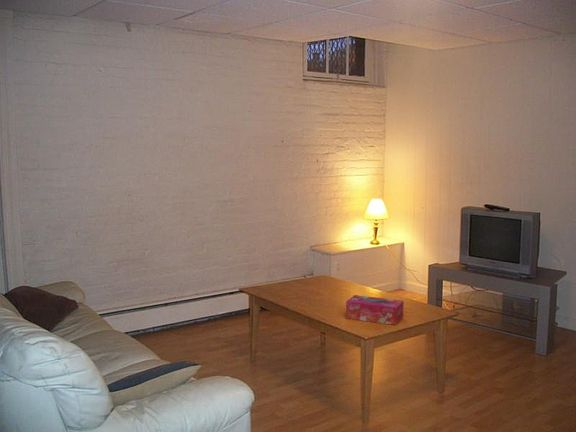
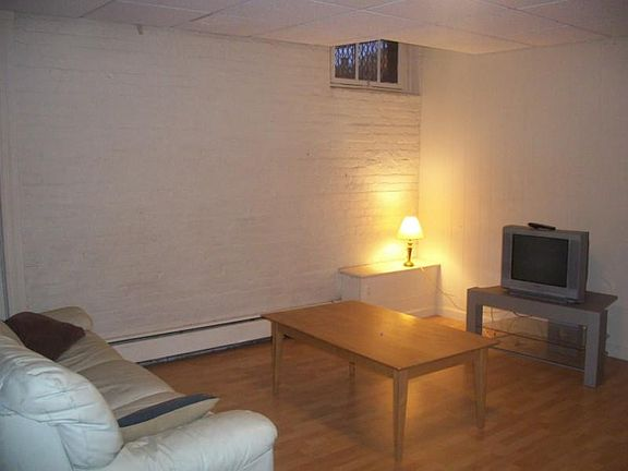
- tissue box [345,294,405,326]
